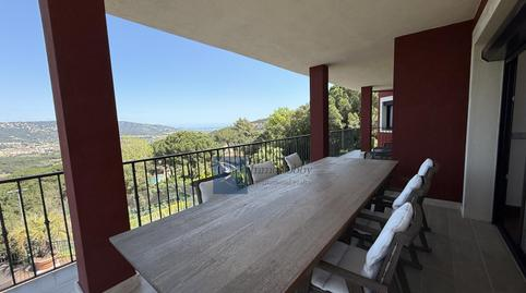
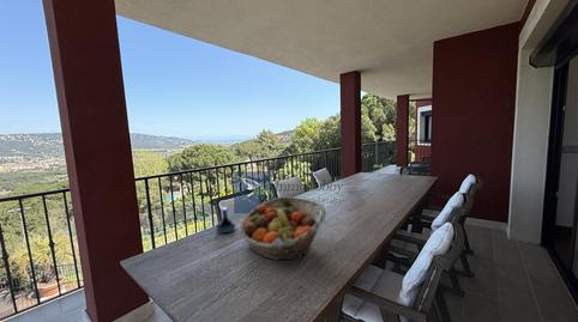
+ tequila bottle [215,206,236,235]
+ fruit basket [237,196,327,261]
